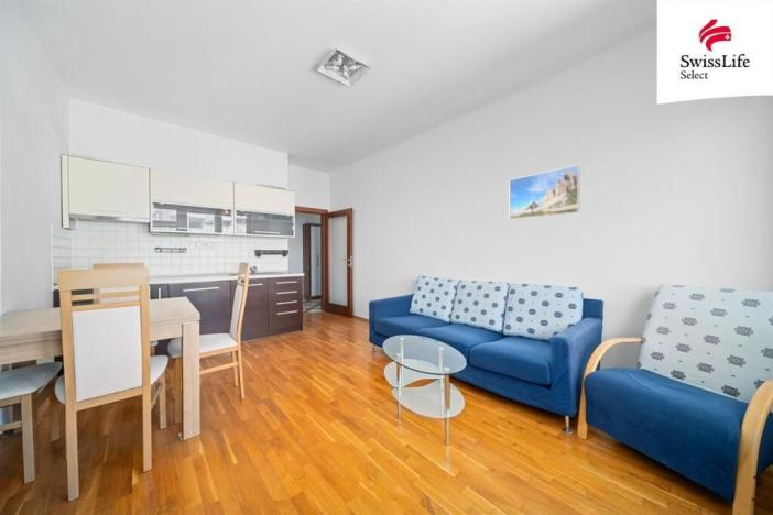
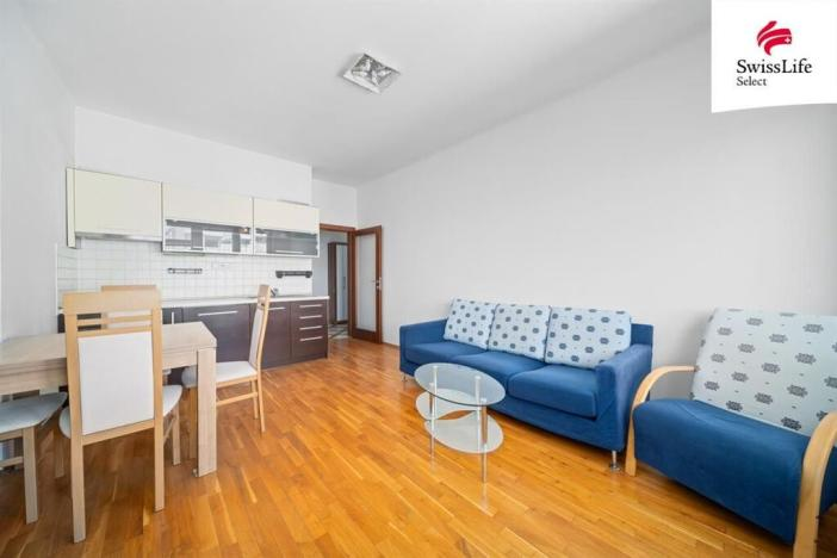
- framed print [509,164,580,221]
